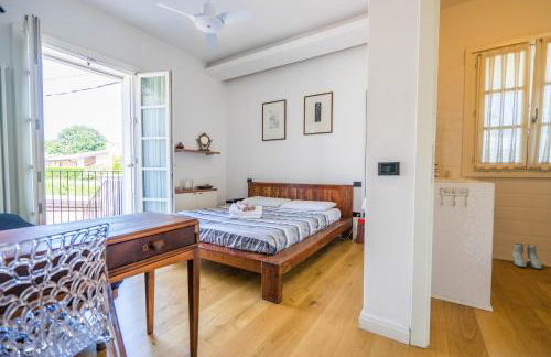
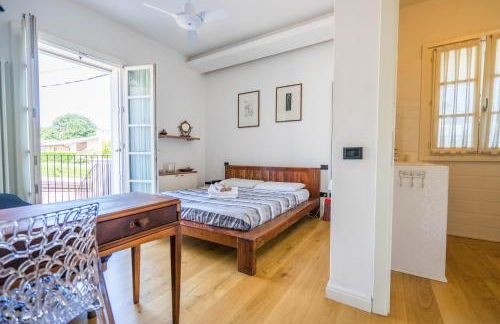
- boots [511,242,543,270]
